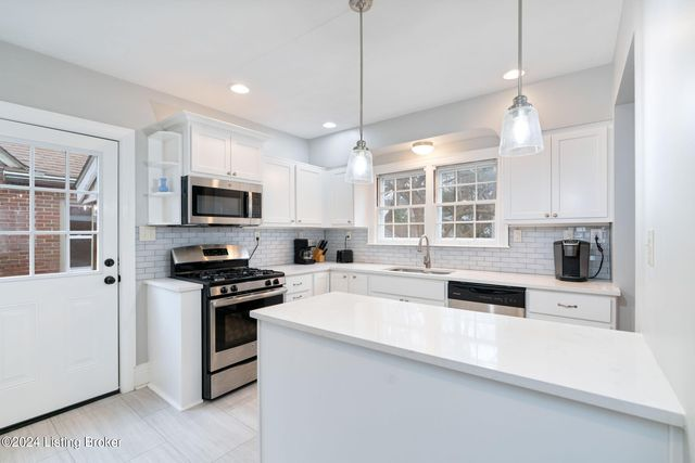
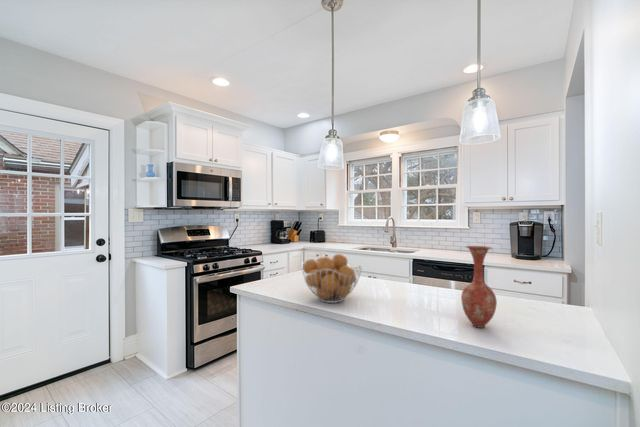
+ fruit basket [300,253,363,304]
+ vase [460,245,498,329]
